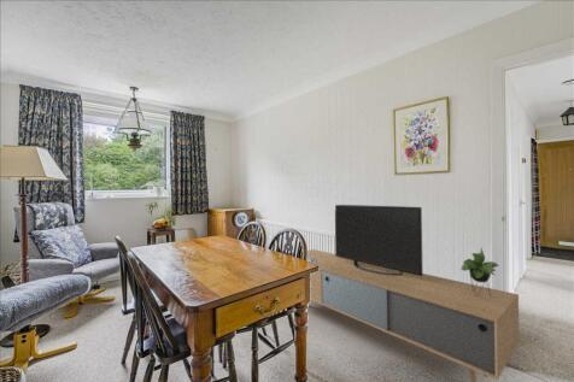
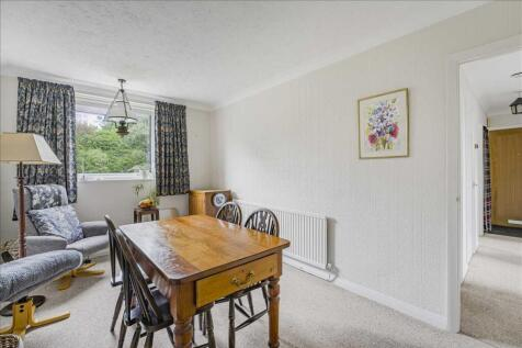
- media console [306,204,521,382]
